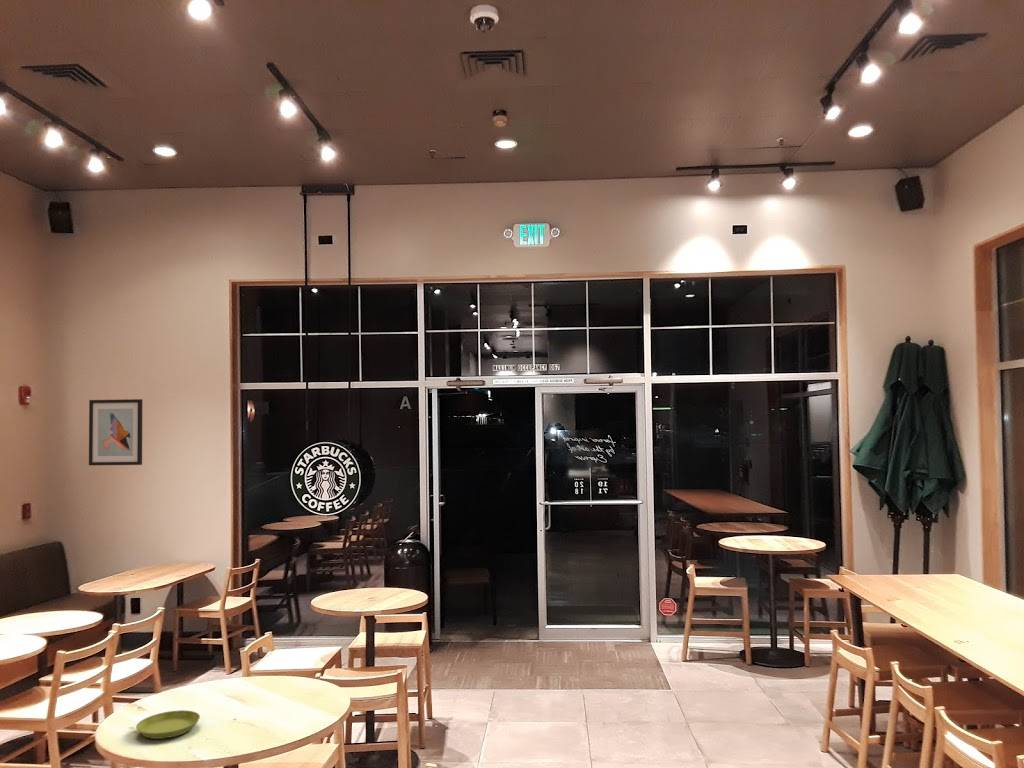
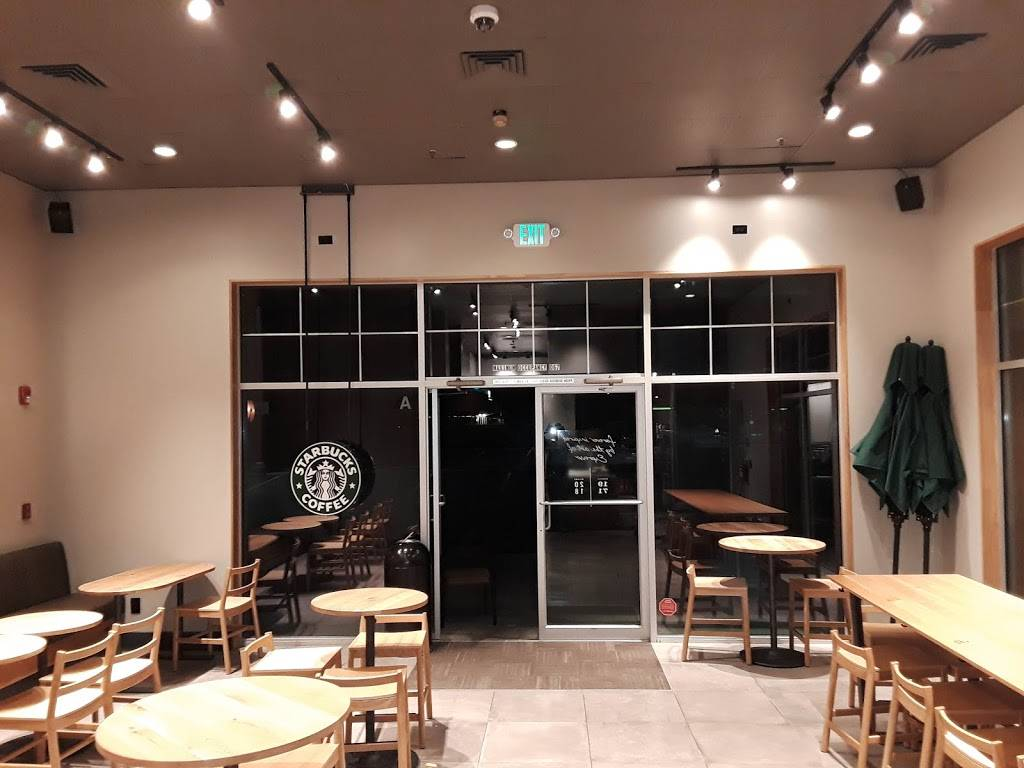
- saucer [135,709,201,740]
- wall art [88,398,144,466]
